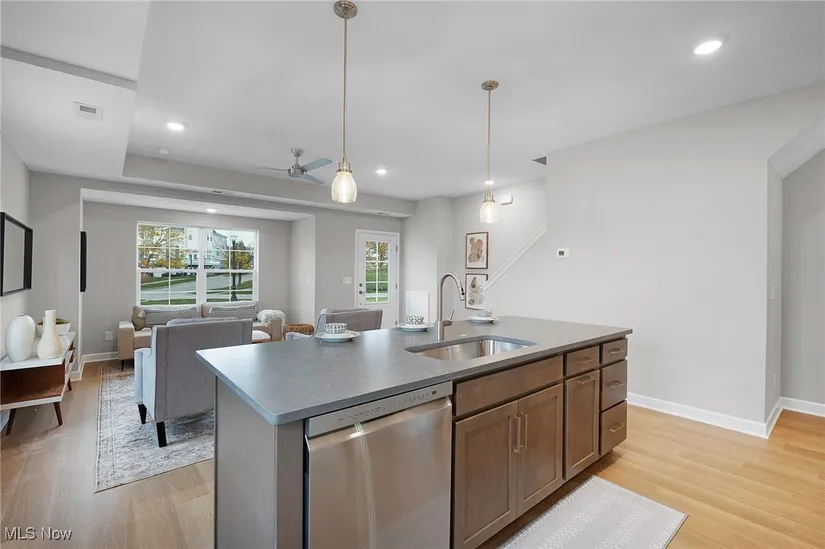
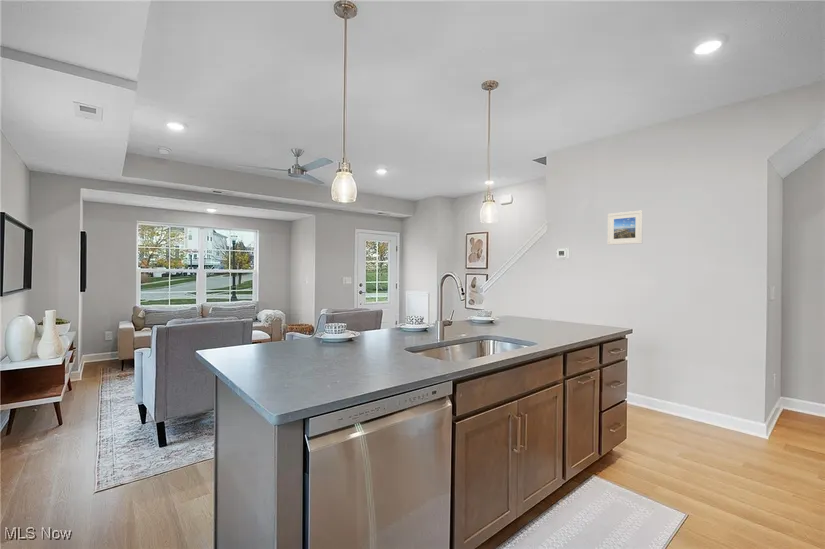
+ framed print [607,209,644,246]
